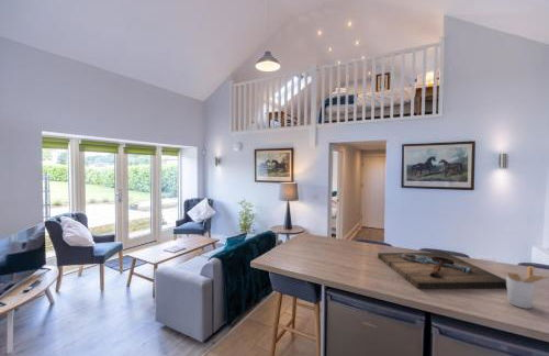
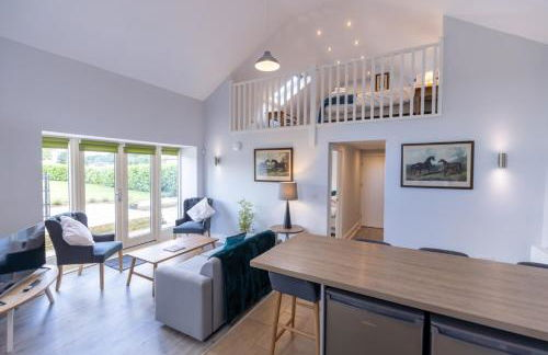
- utensil holder [505,265,549,310]
- cutting board [377,252,507,290]
